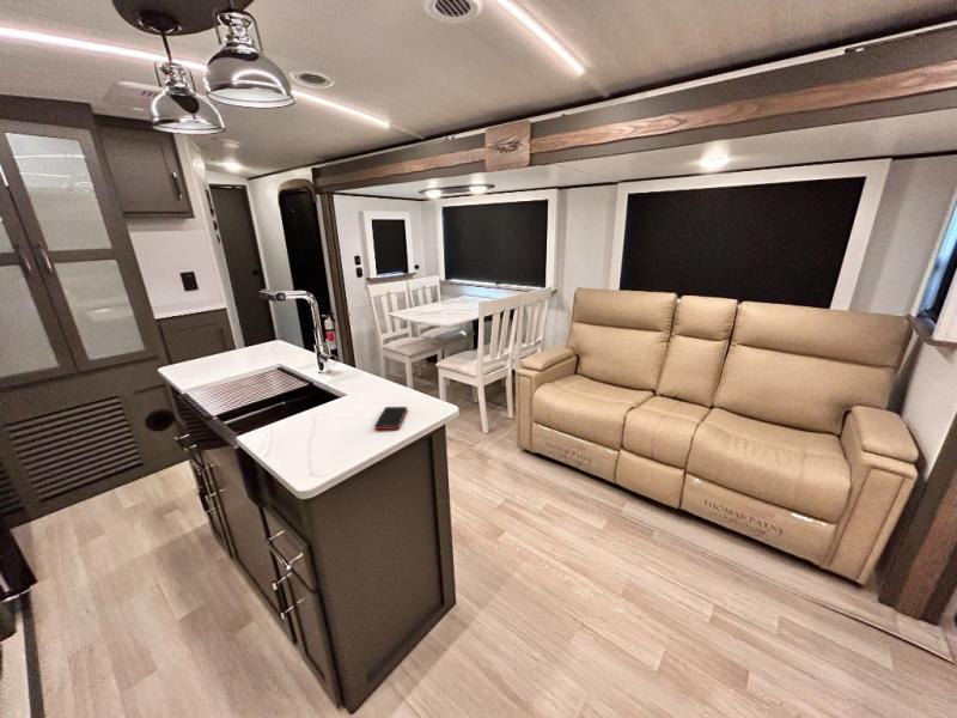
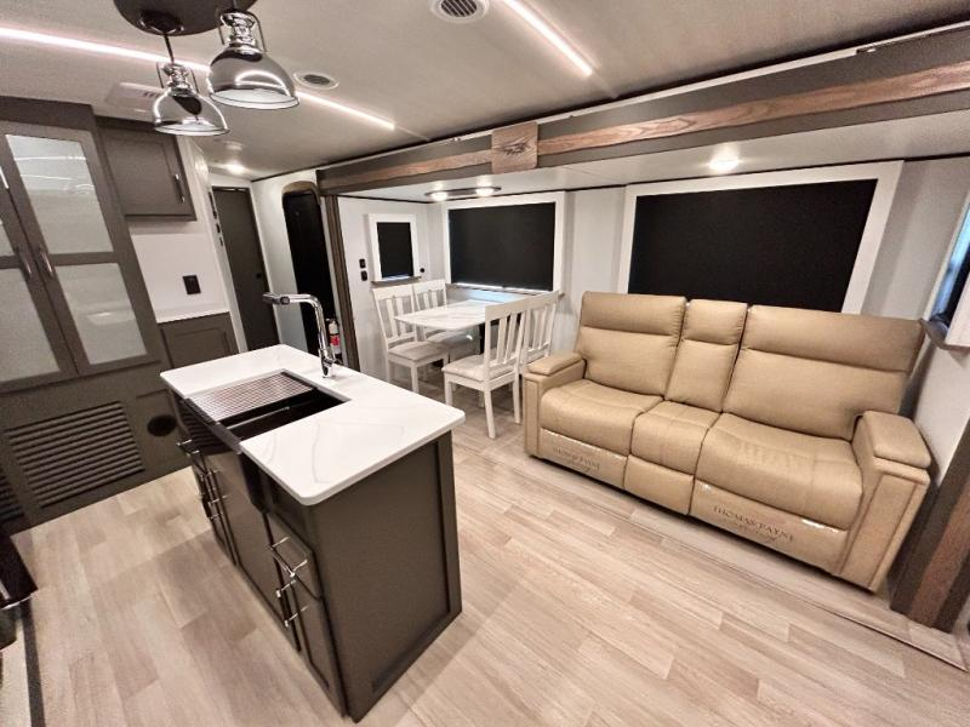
- cell phone [373,406,408,431]
